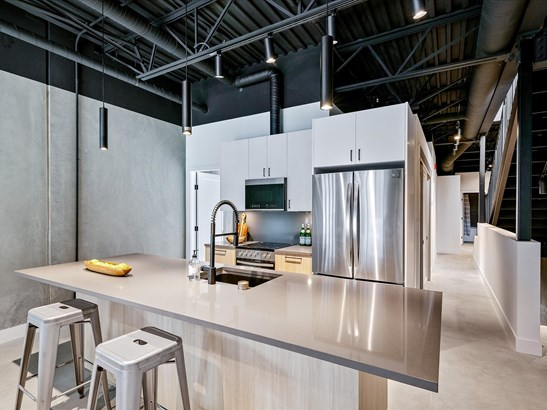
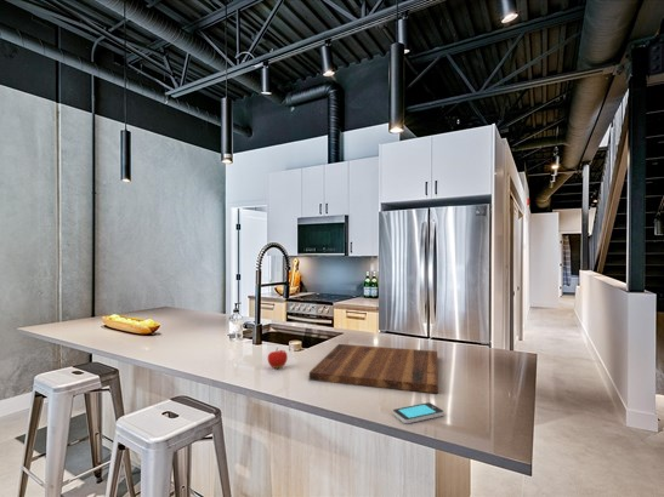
+ smartphone [392,401,444,424]
+ fruit [267,347,289,370]
+ cutting board [308,343,439,394]
